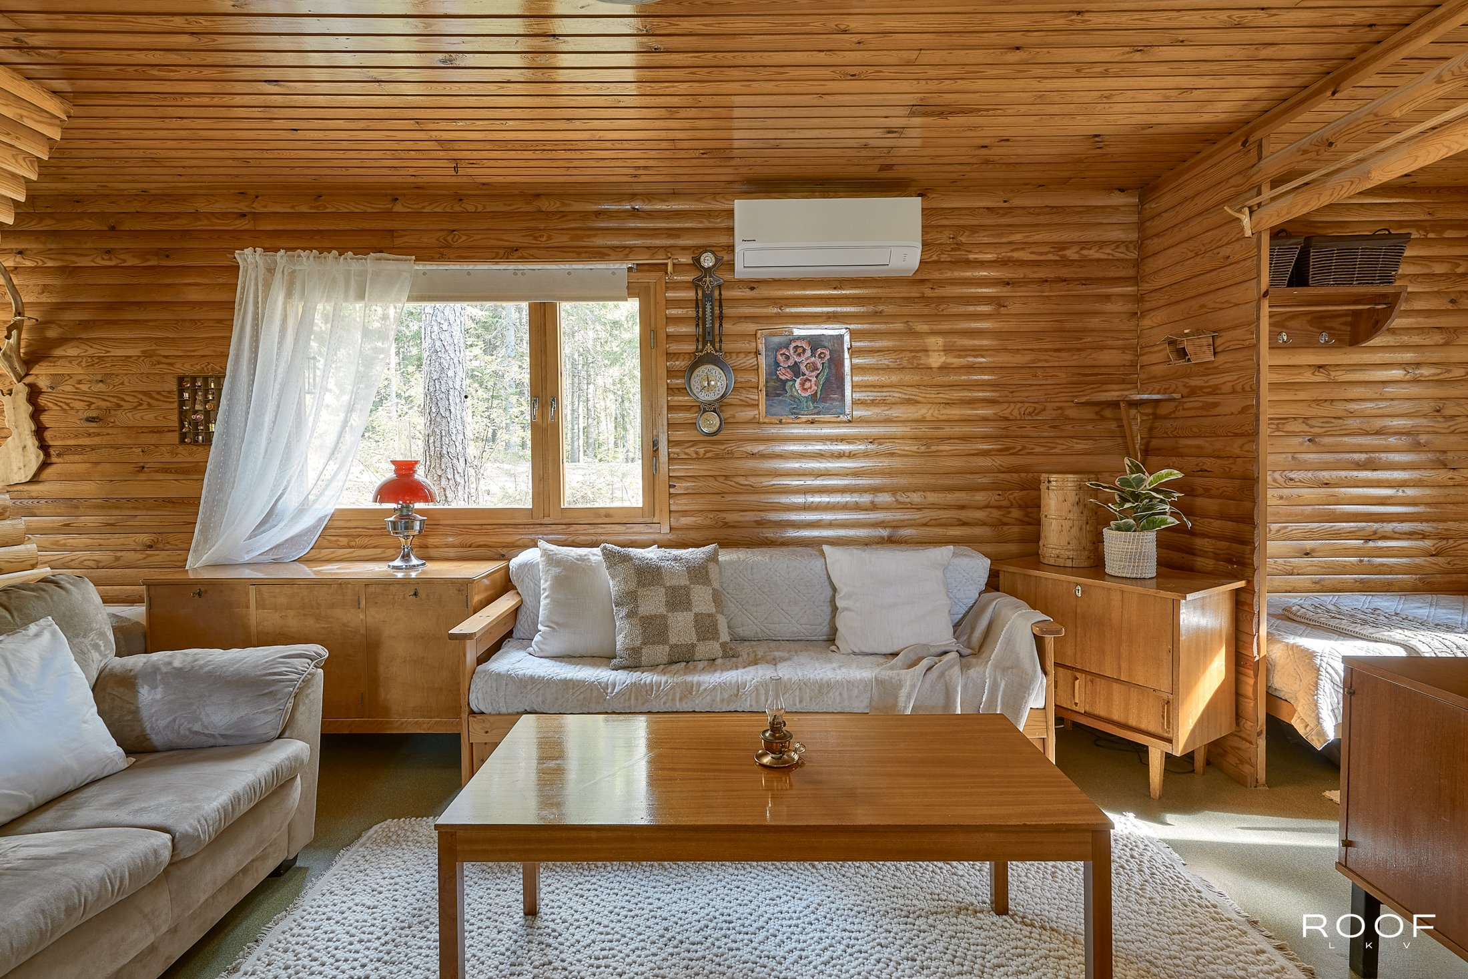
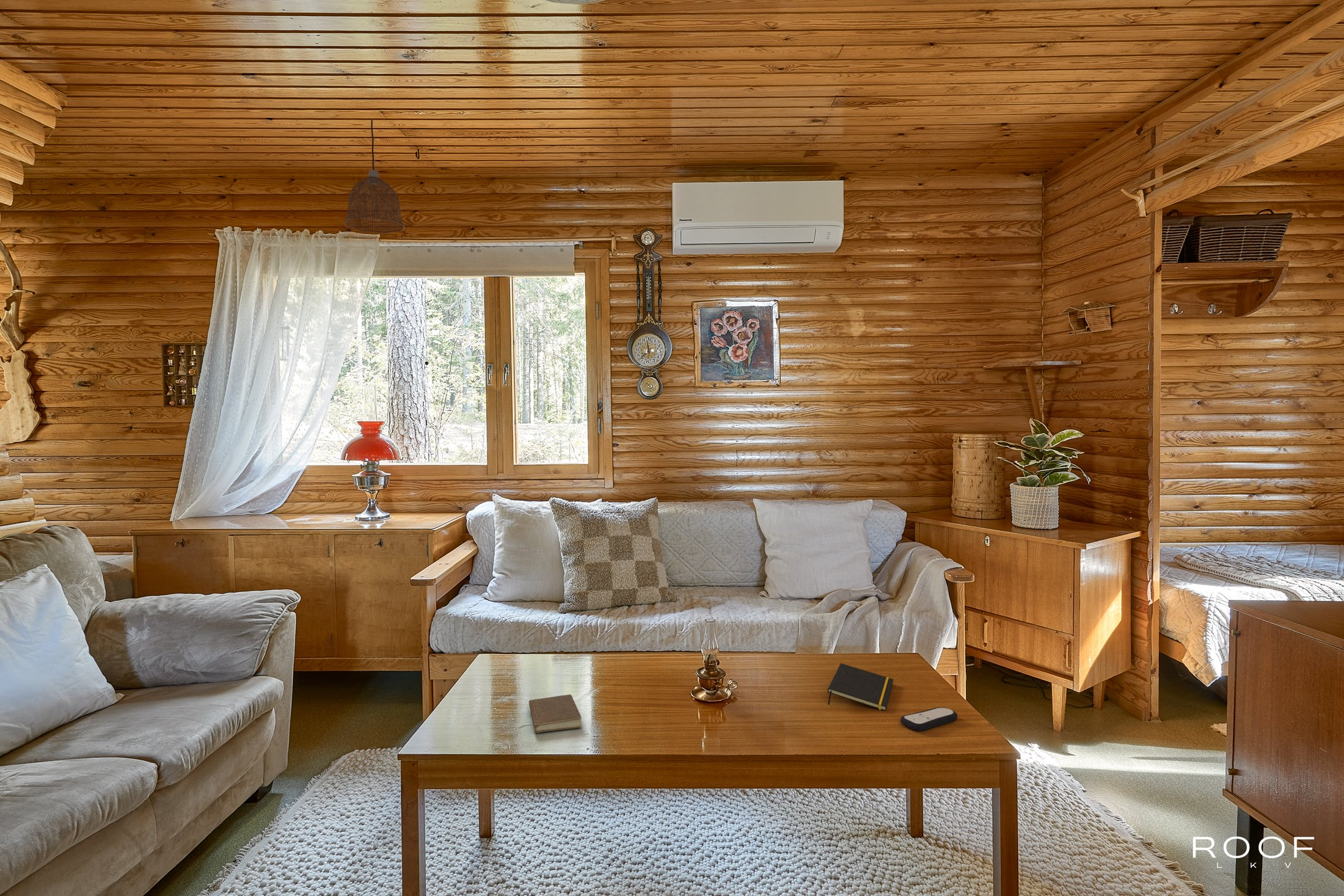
+ book [519,694,582,734]
+ notepad [827,663,894,712]
+ pendant lamp [344,120,405,234]
+ remote control [900,707,958,732]
